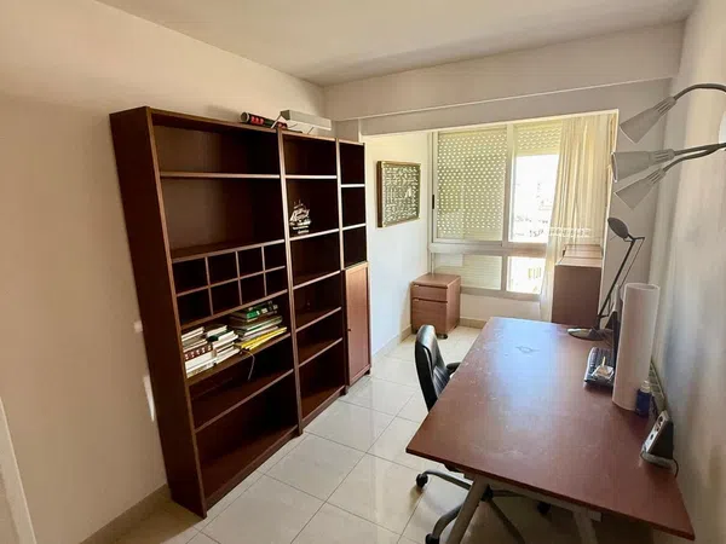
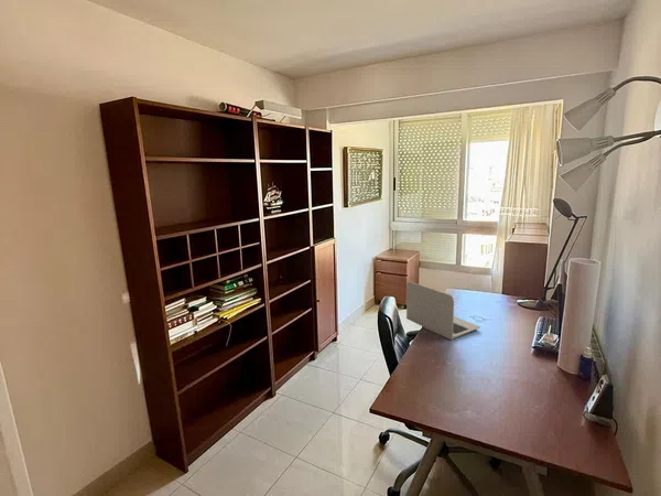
+ laptop [405,281,481,341]
